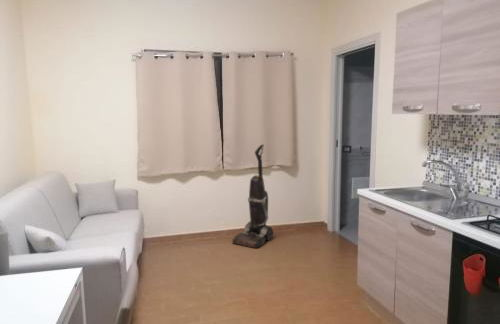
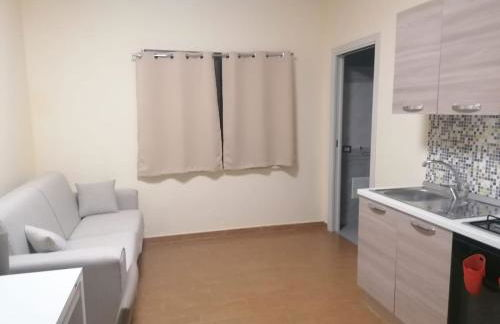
- vacuum cleaner [231,144,274,249]
